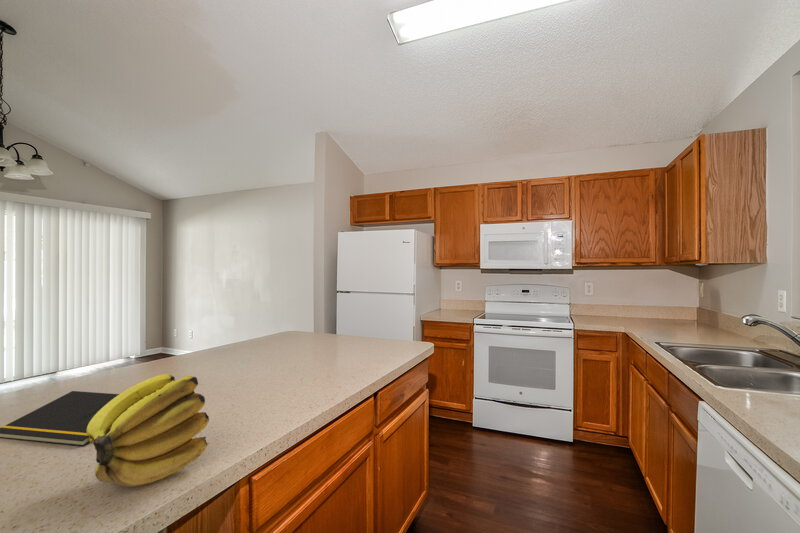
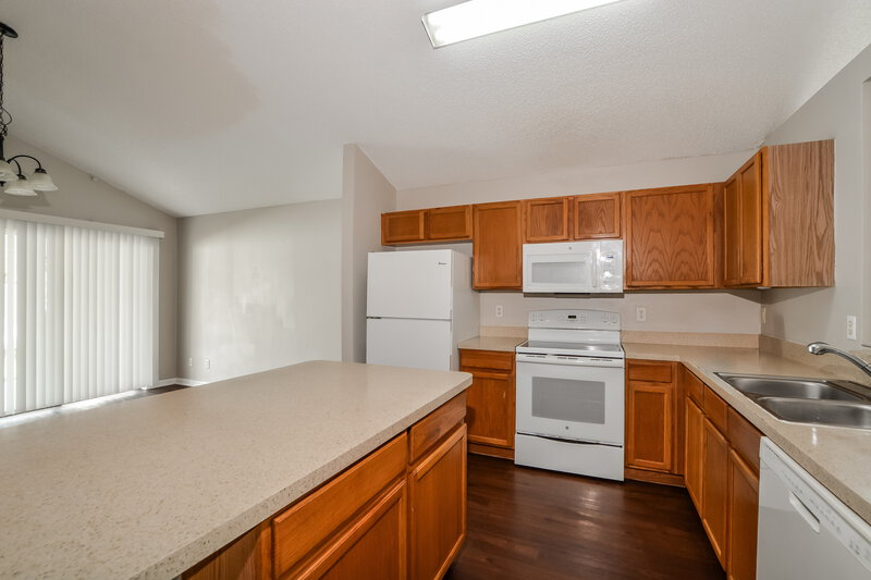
- notepad [0,390,120,447]
- banana [87,373,210,488]
